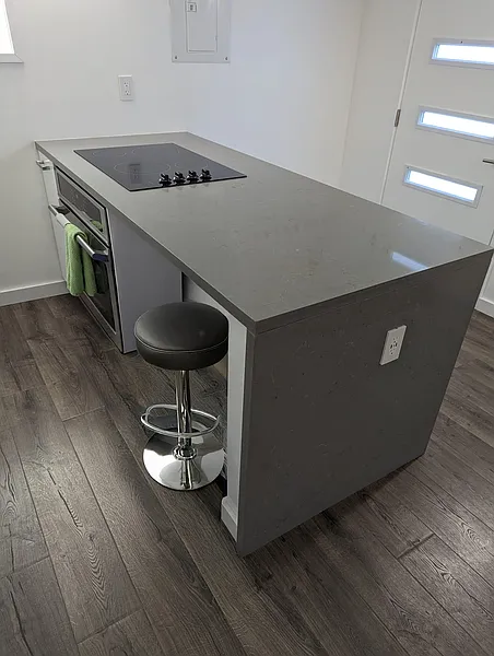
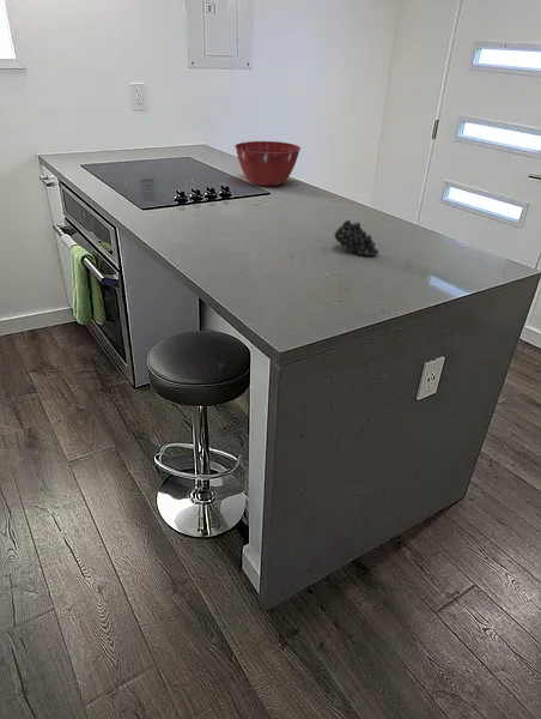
+ mixing bowl [233,140,302,187]
+ fruit [333,219,379,258]
